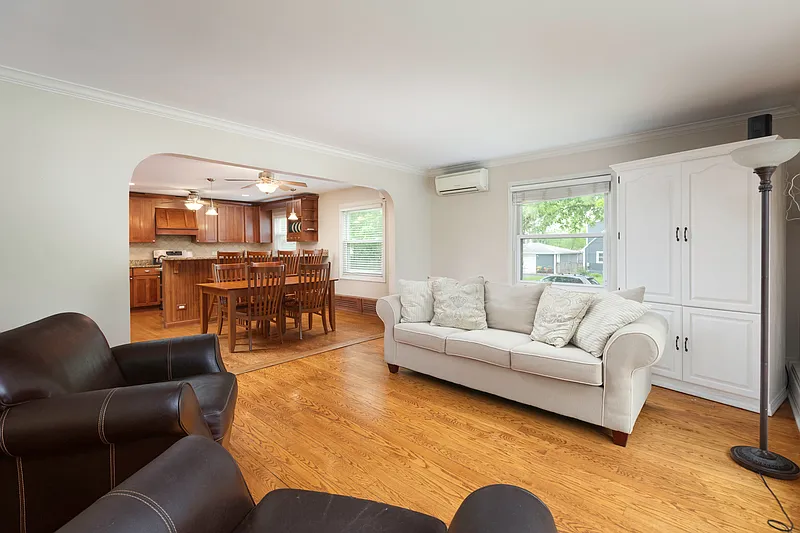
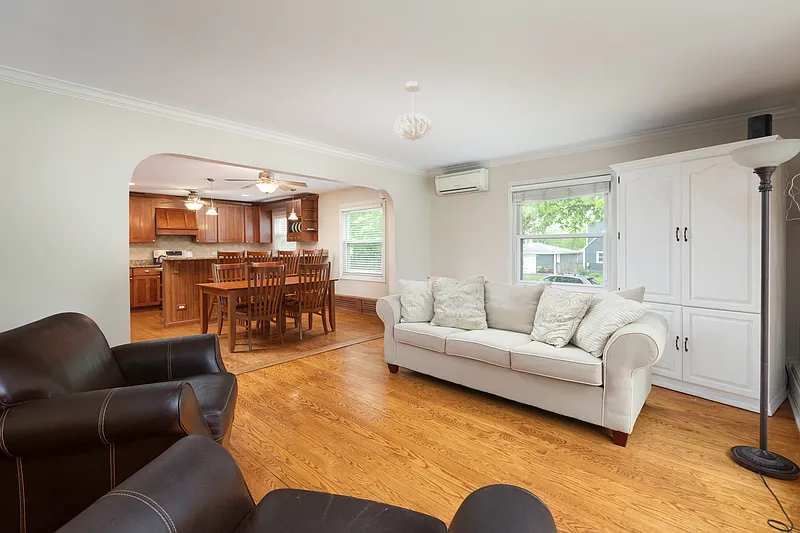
+ pendant light [393,80,433,142]
